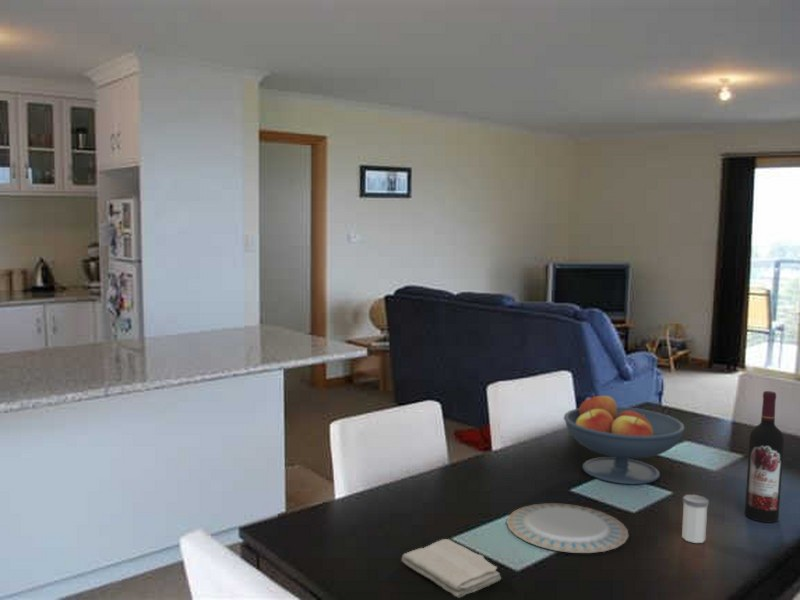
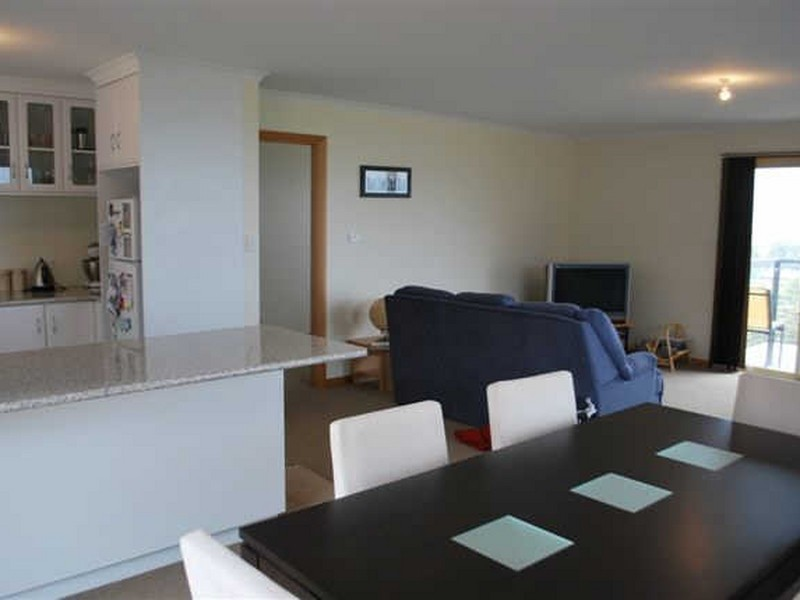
- fruit bowl [563,392,686,485]
- chinaware [506,502,630,554]
- wine bottle [744,390,785,523]
- washcloth [400,538,502,599]
- salt shaker [681,494,710,544]
